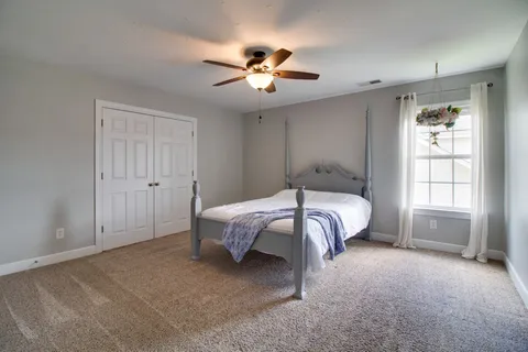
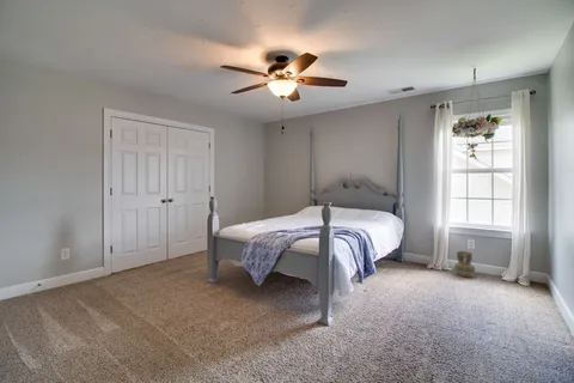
+ ceramic jug [453,250,476,278]
